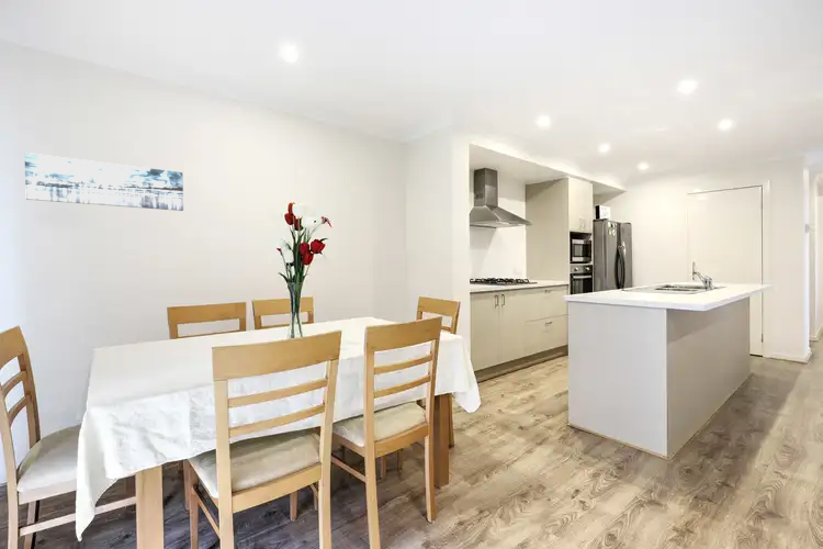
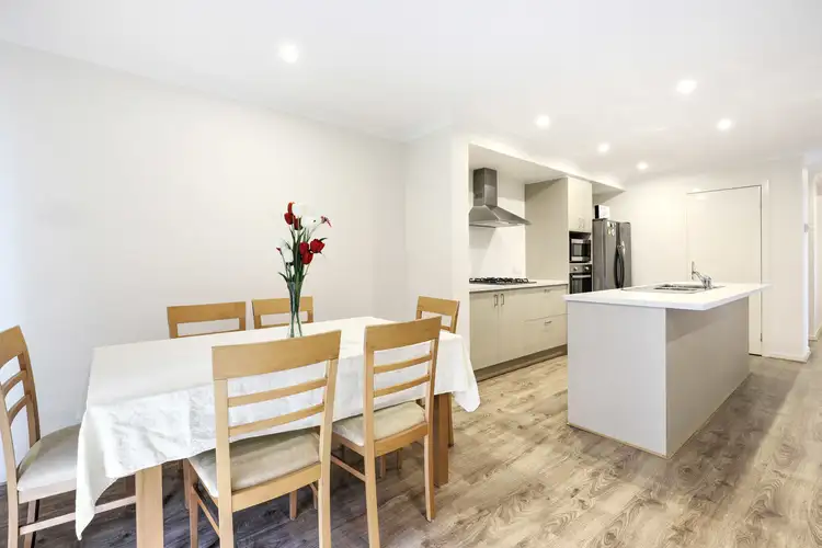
- wall art [23,152,184,212]
